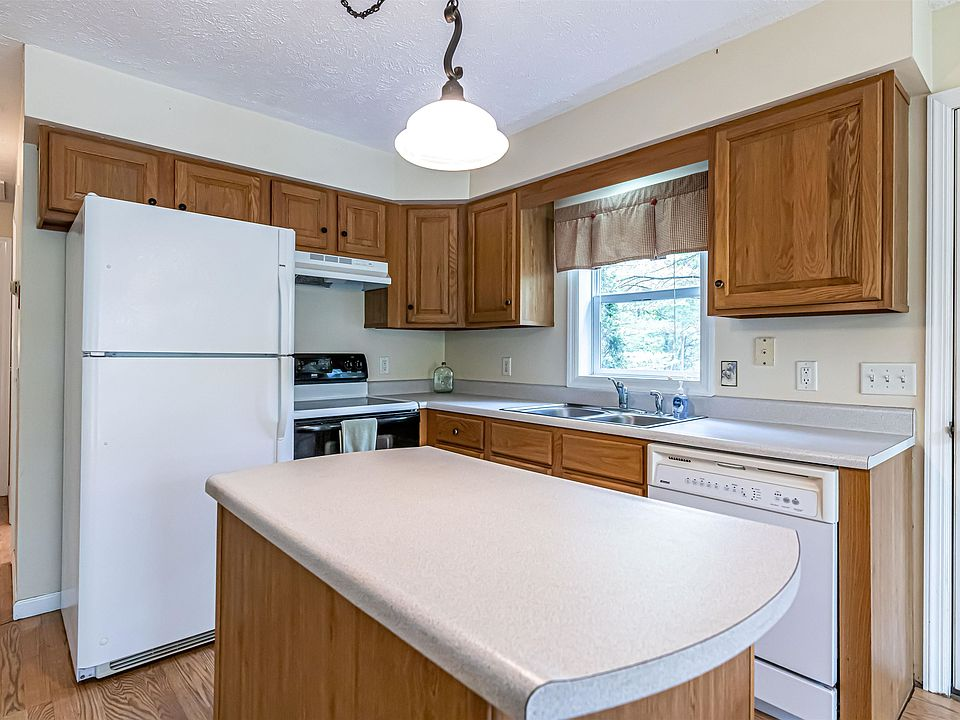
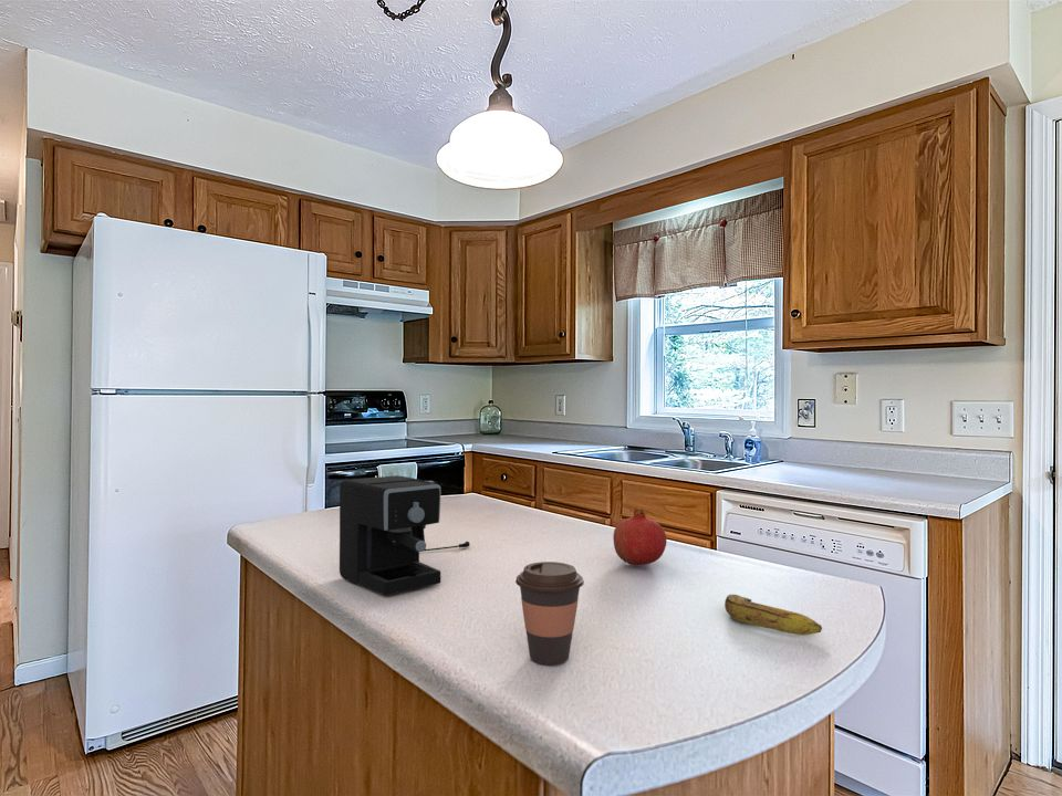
+ banana [723,594,823,636]
+ coffee maker [339,474,471,596]
+ fruit [612,506,668,567]
+ coffee cup [514,561,585,666]
